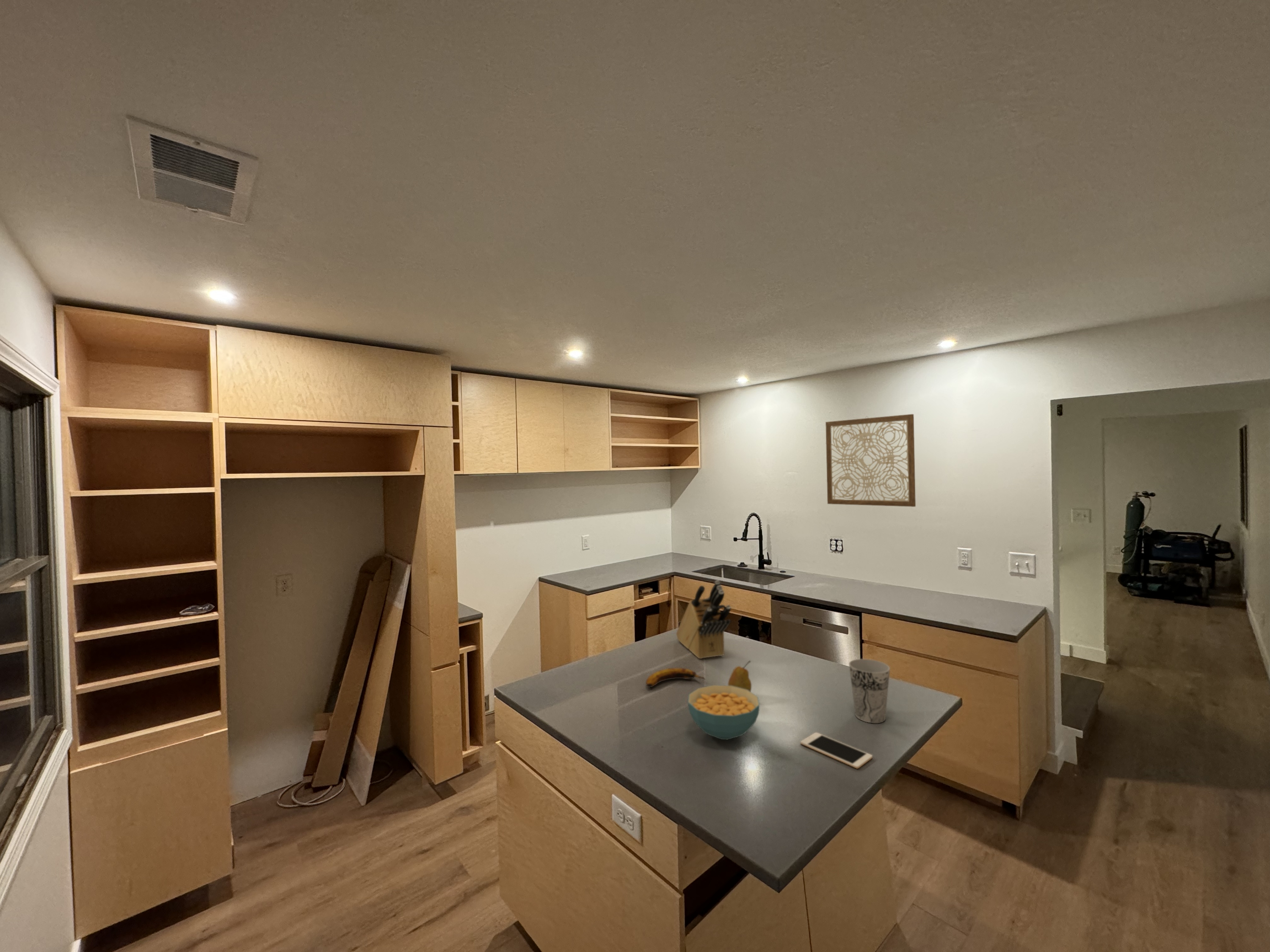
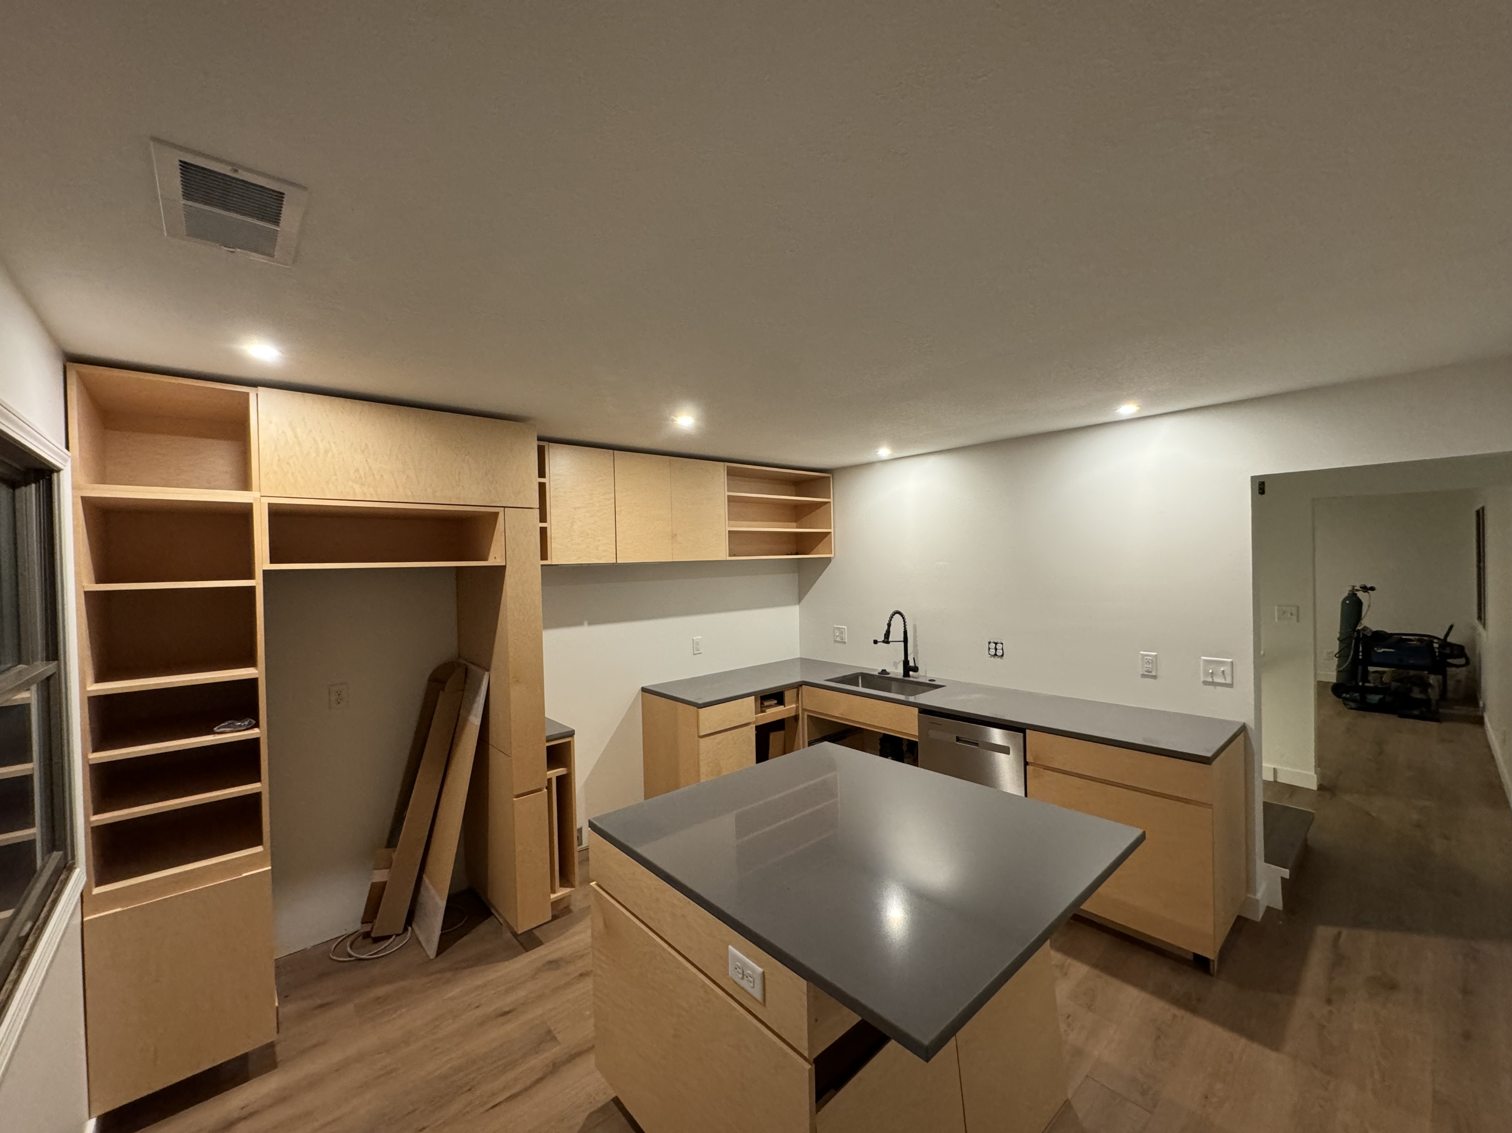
- banana [646,668,706,688]
- cup [848,658,890,724]
- cereal bowl [687,685,760,740]
- fruit [728,660,752,692]
- knife block [676,580,732,659]
- wall art [825,414,916,507]
- cell phone [800,732,873,769]
